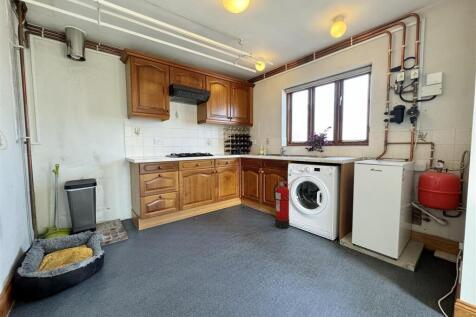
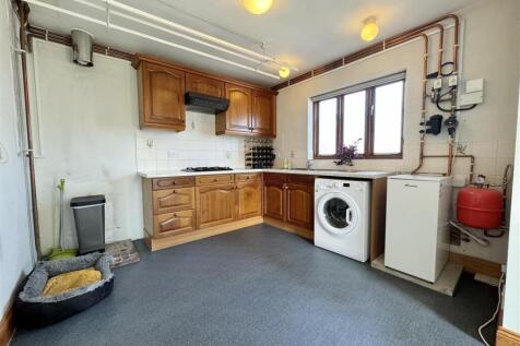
- fire extinguisher [272,180,290,230]
